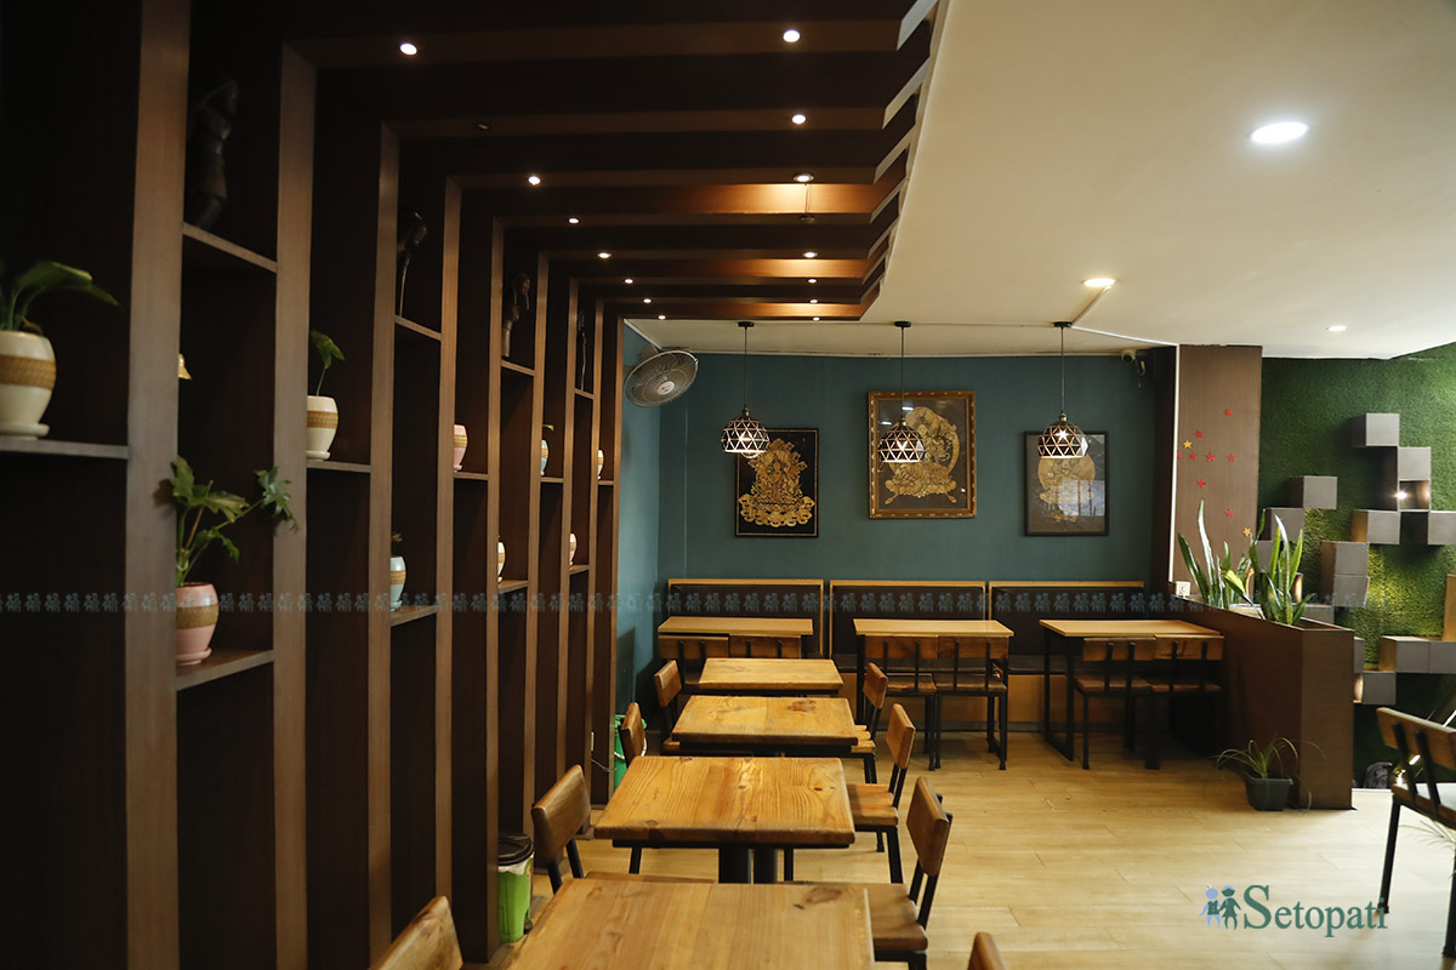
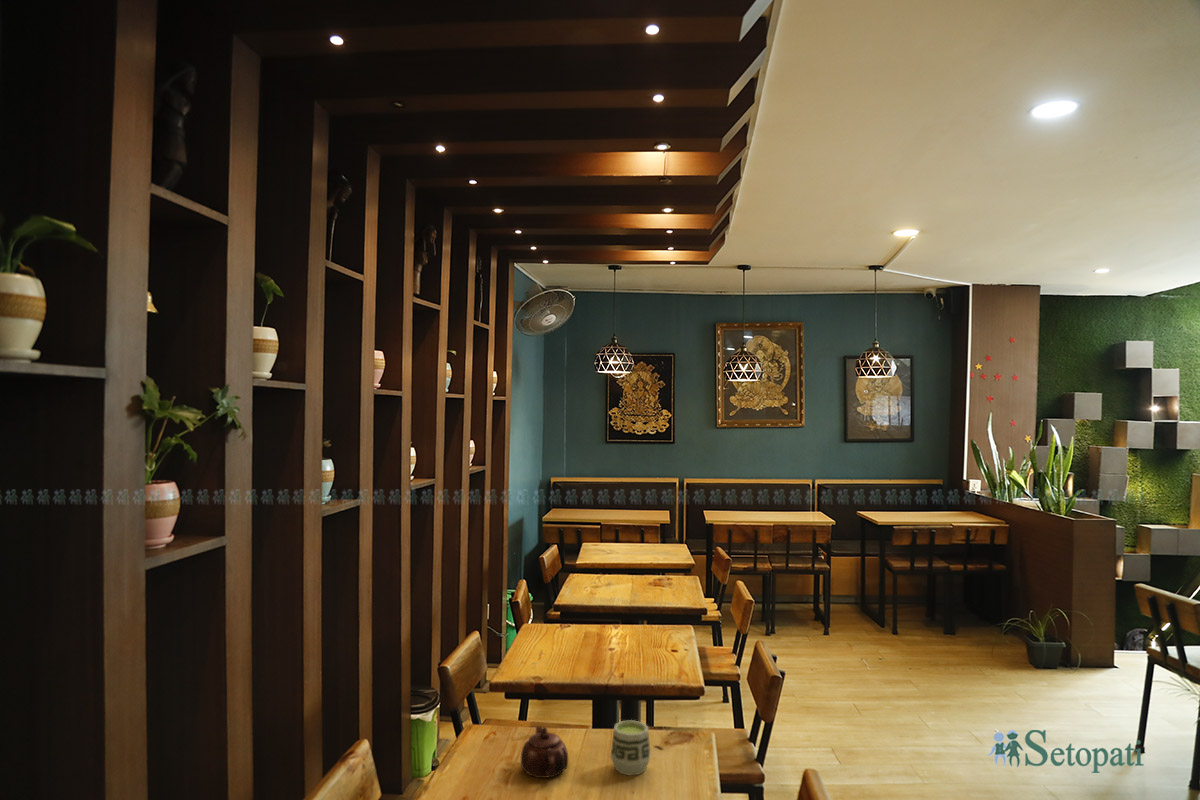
+ cup [610,719,652,776]
+ teapot [520,725,569,779]
